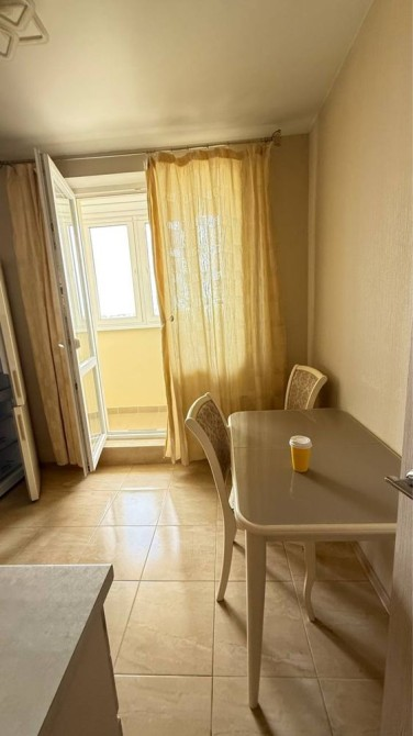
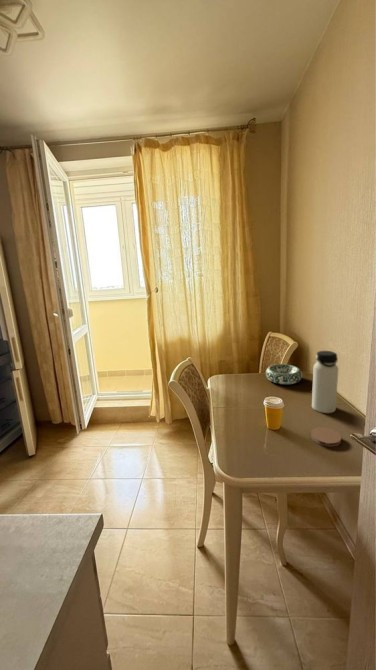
+ water bottle [311,350,339,414]
+ decorative bowl [265,363,303,385]
+ coaster [310,426,342,448]
